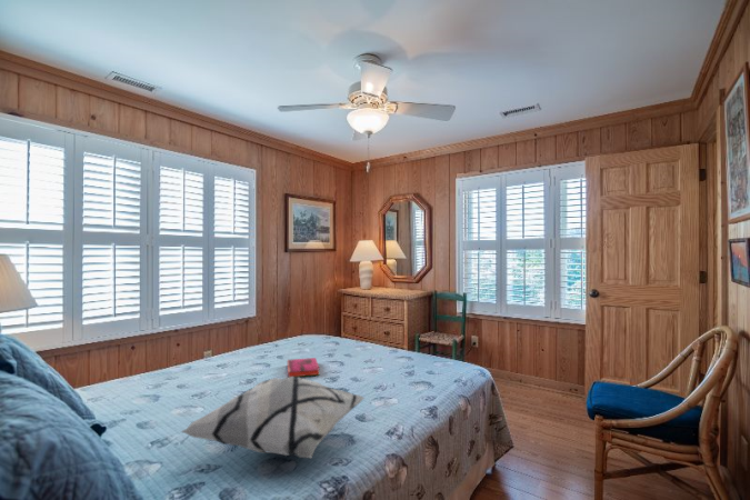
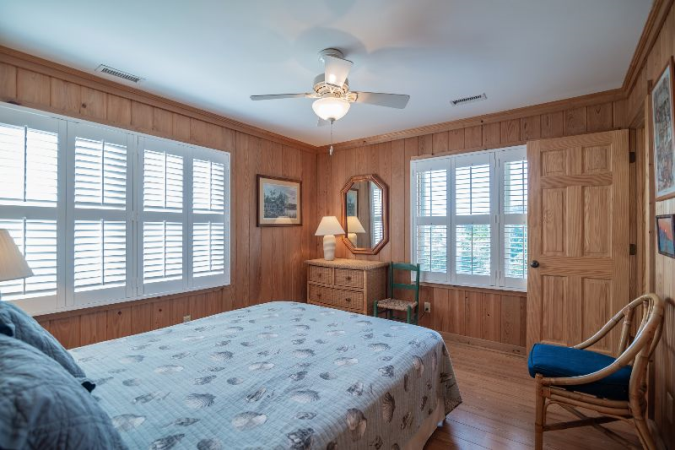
- hardback book [287,357,321,378]
- decorative pillow [180,377,366,459]
